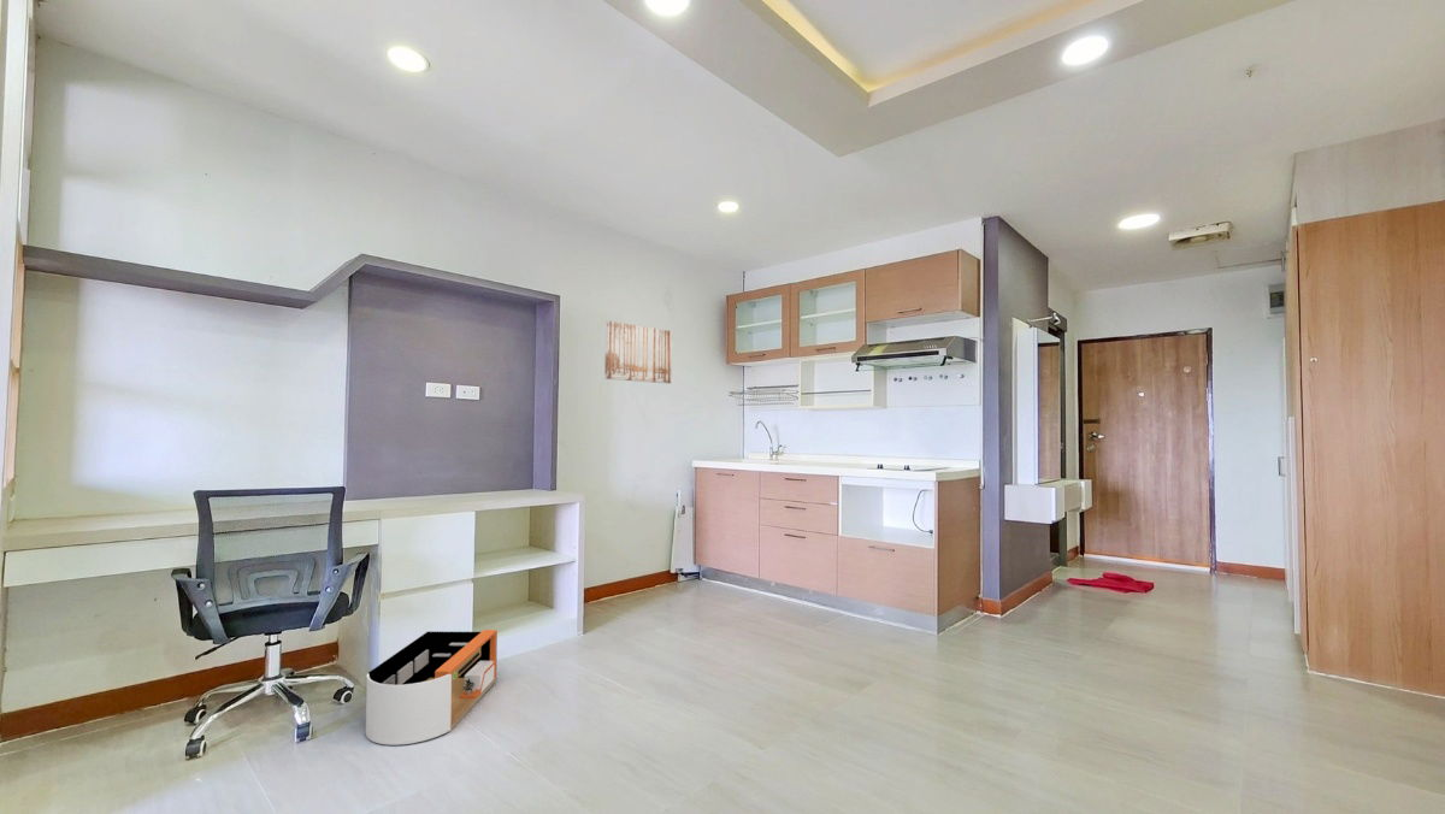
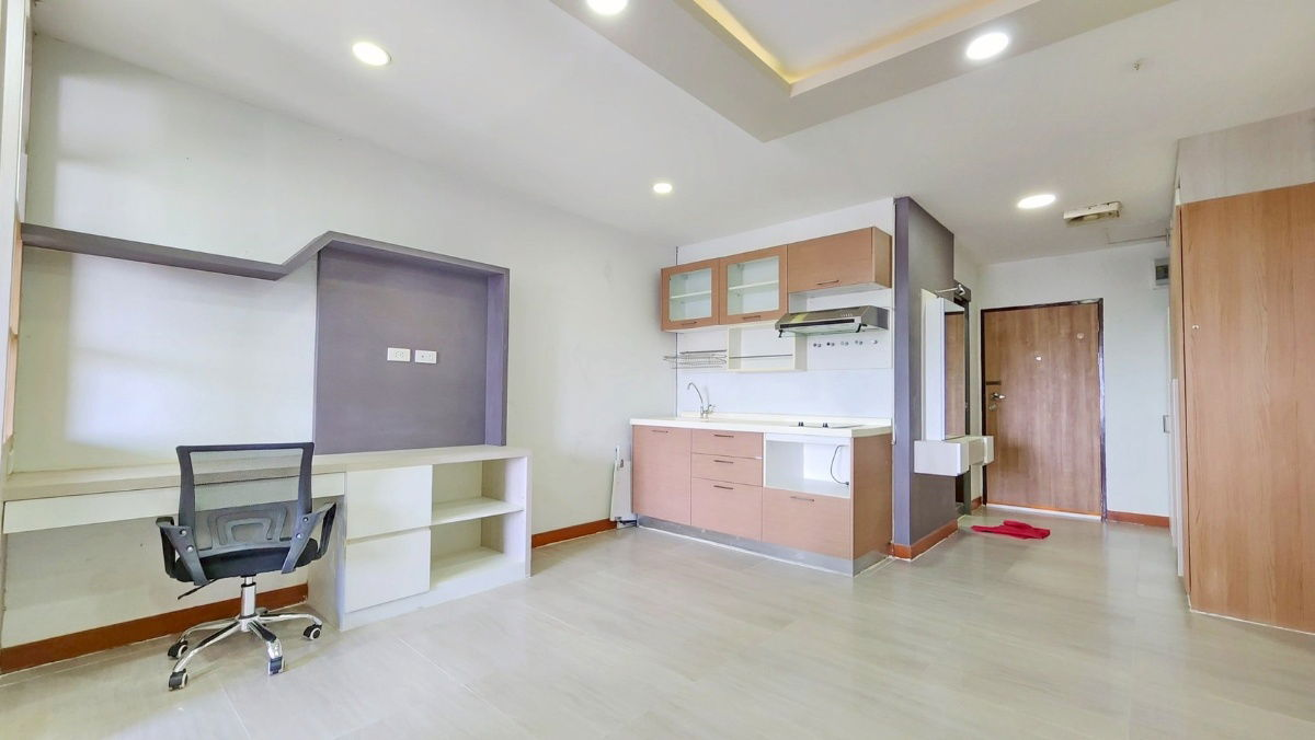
- storage bin [365,629,499,747]
- wall art [603,320,673,384]
